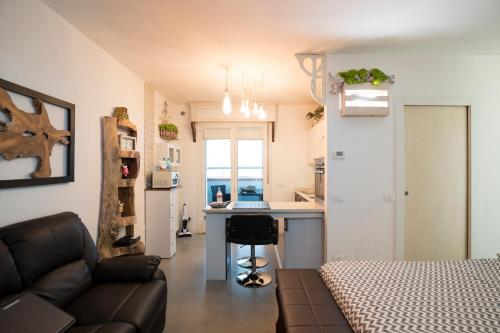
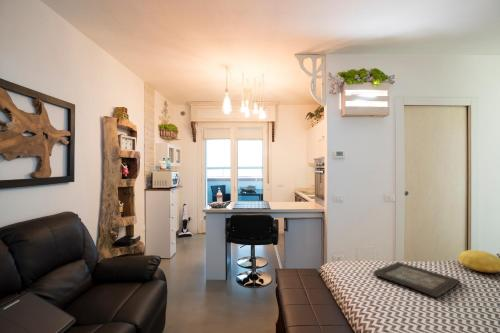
+ decorative tray [372,261,460,299]
+ cushion [457,249,500,274]
